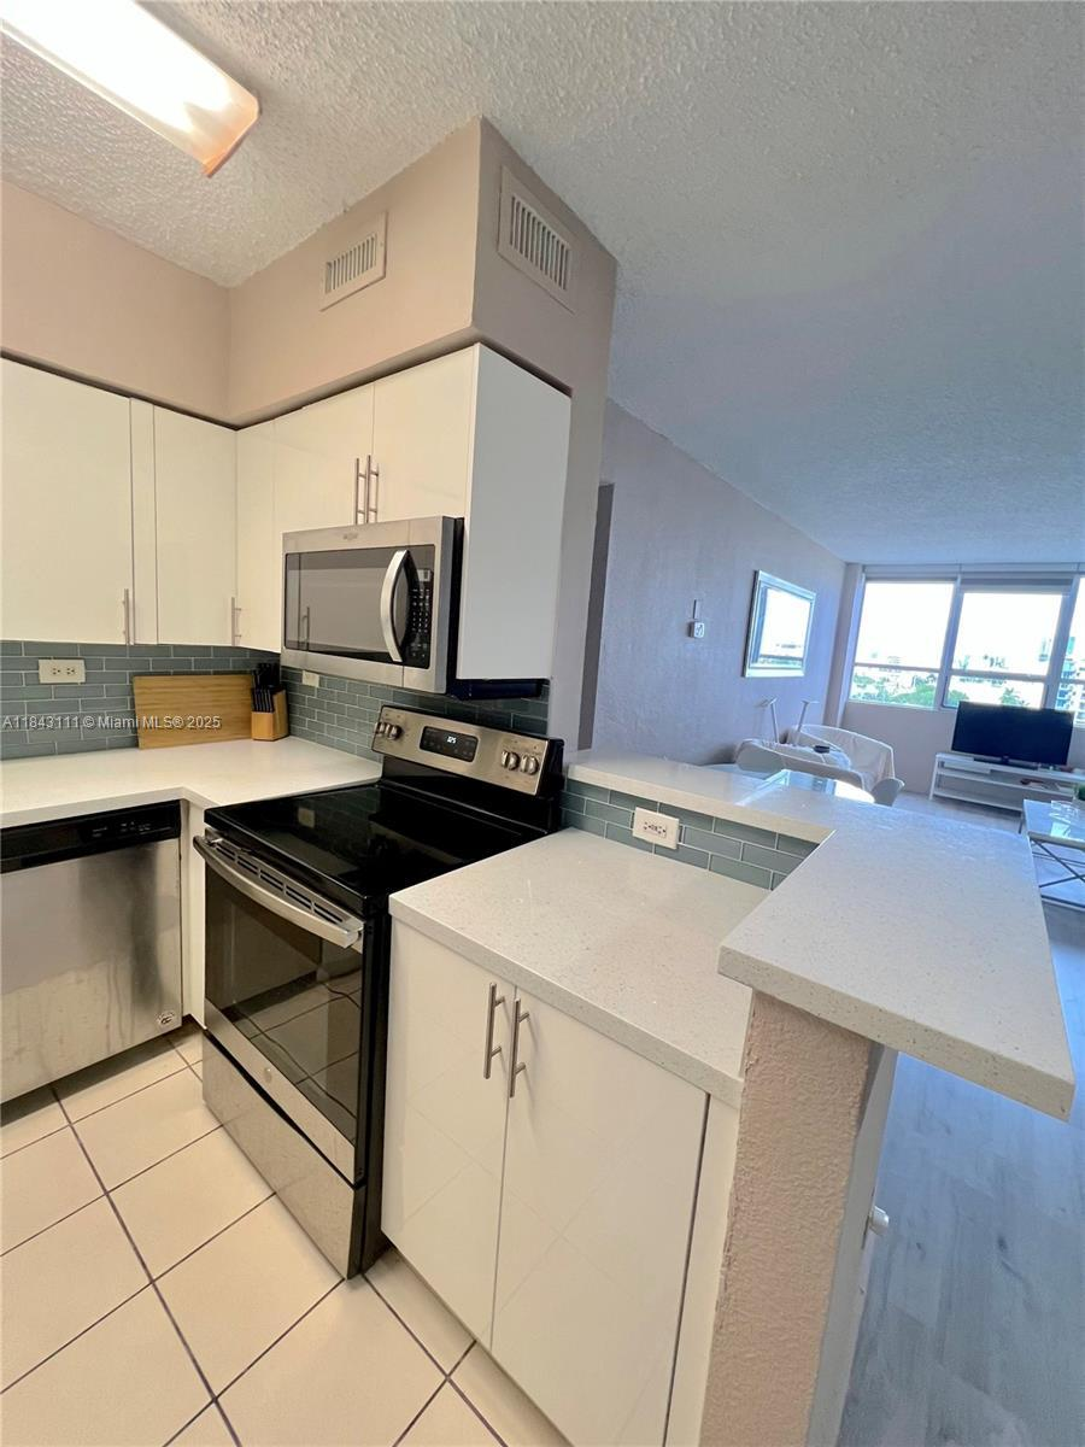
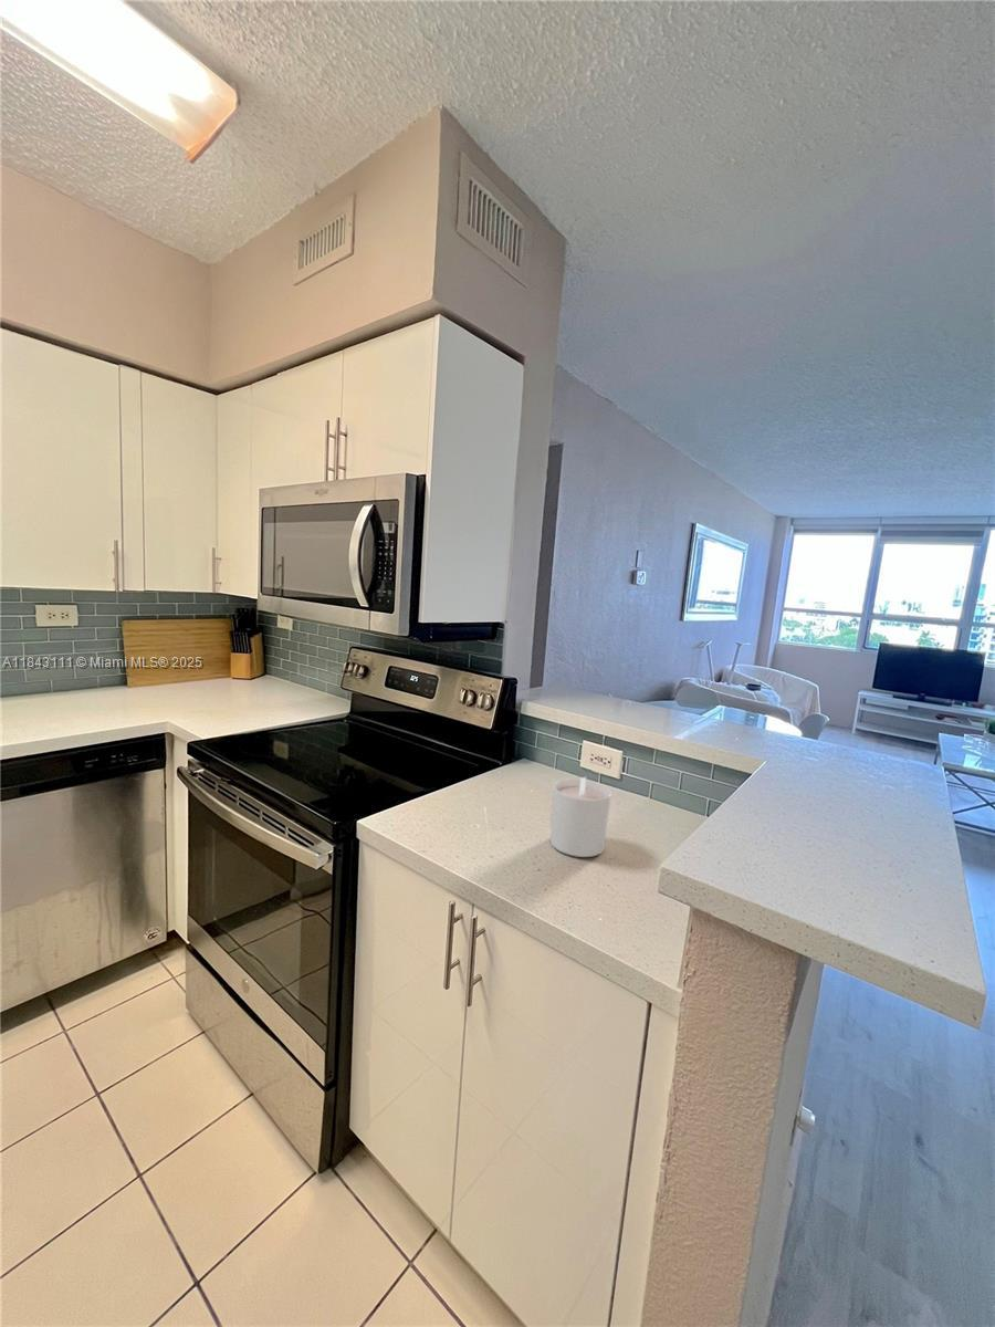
+ candle [549,776,612,858]
